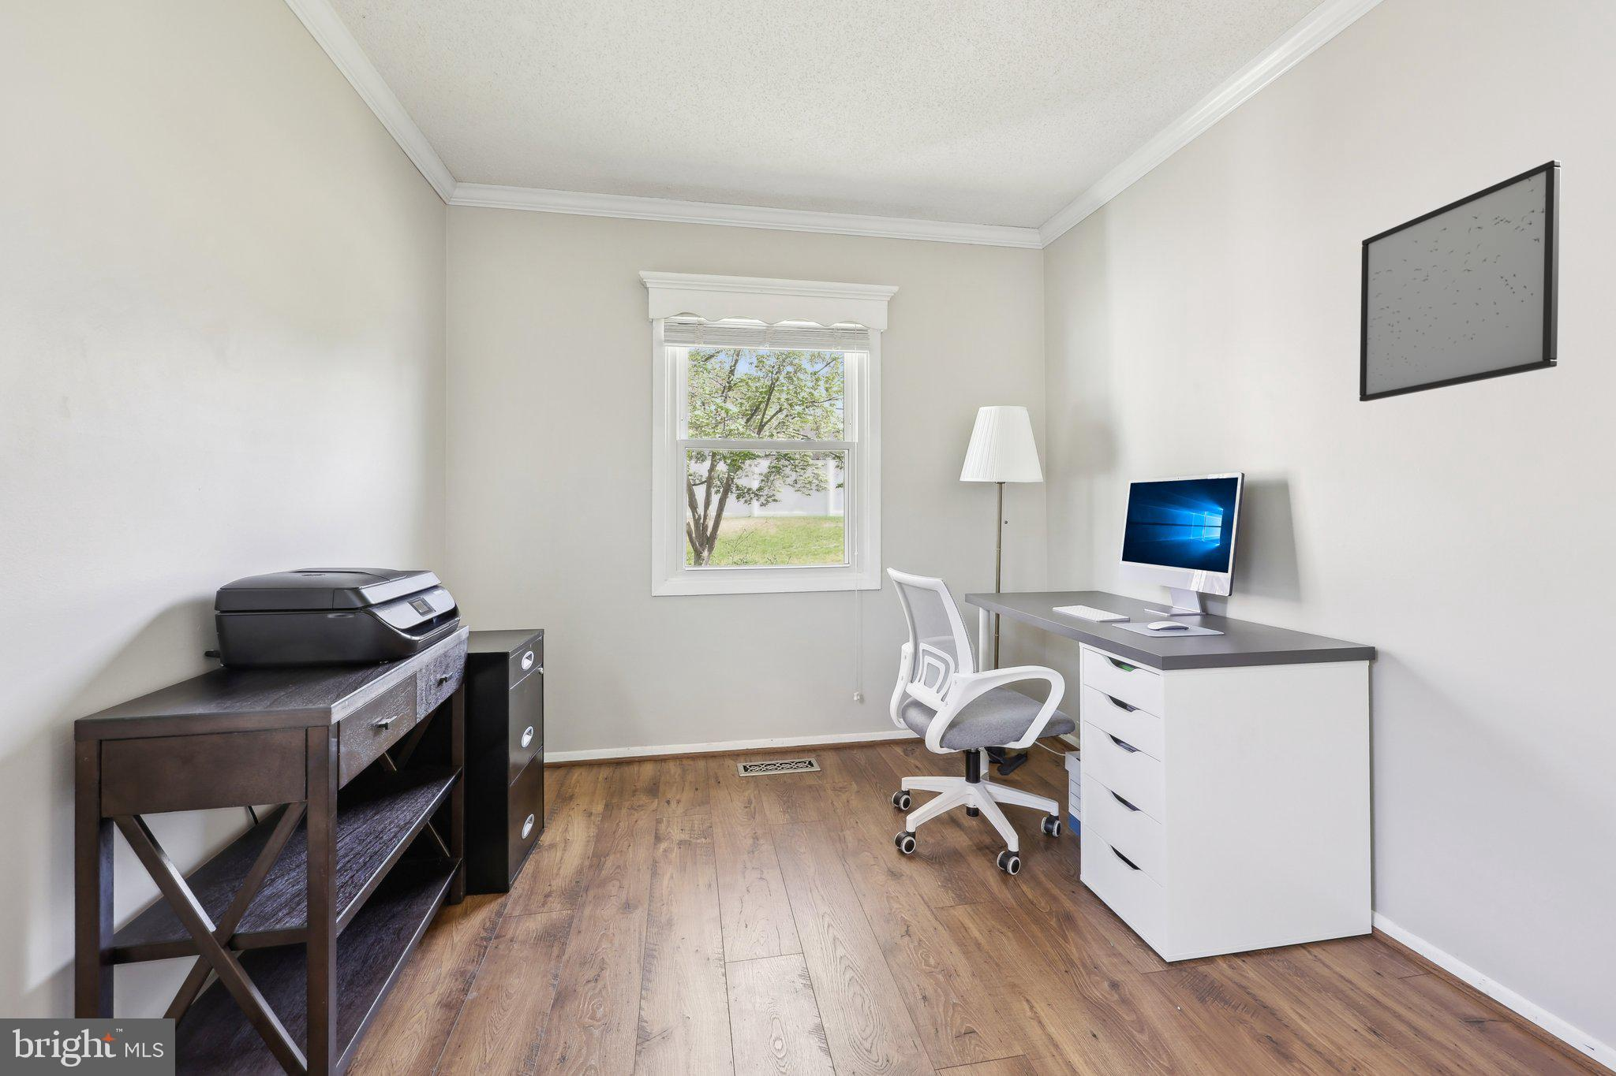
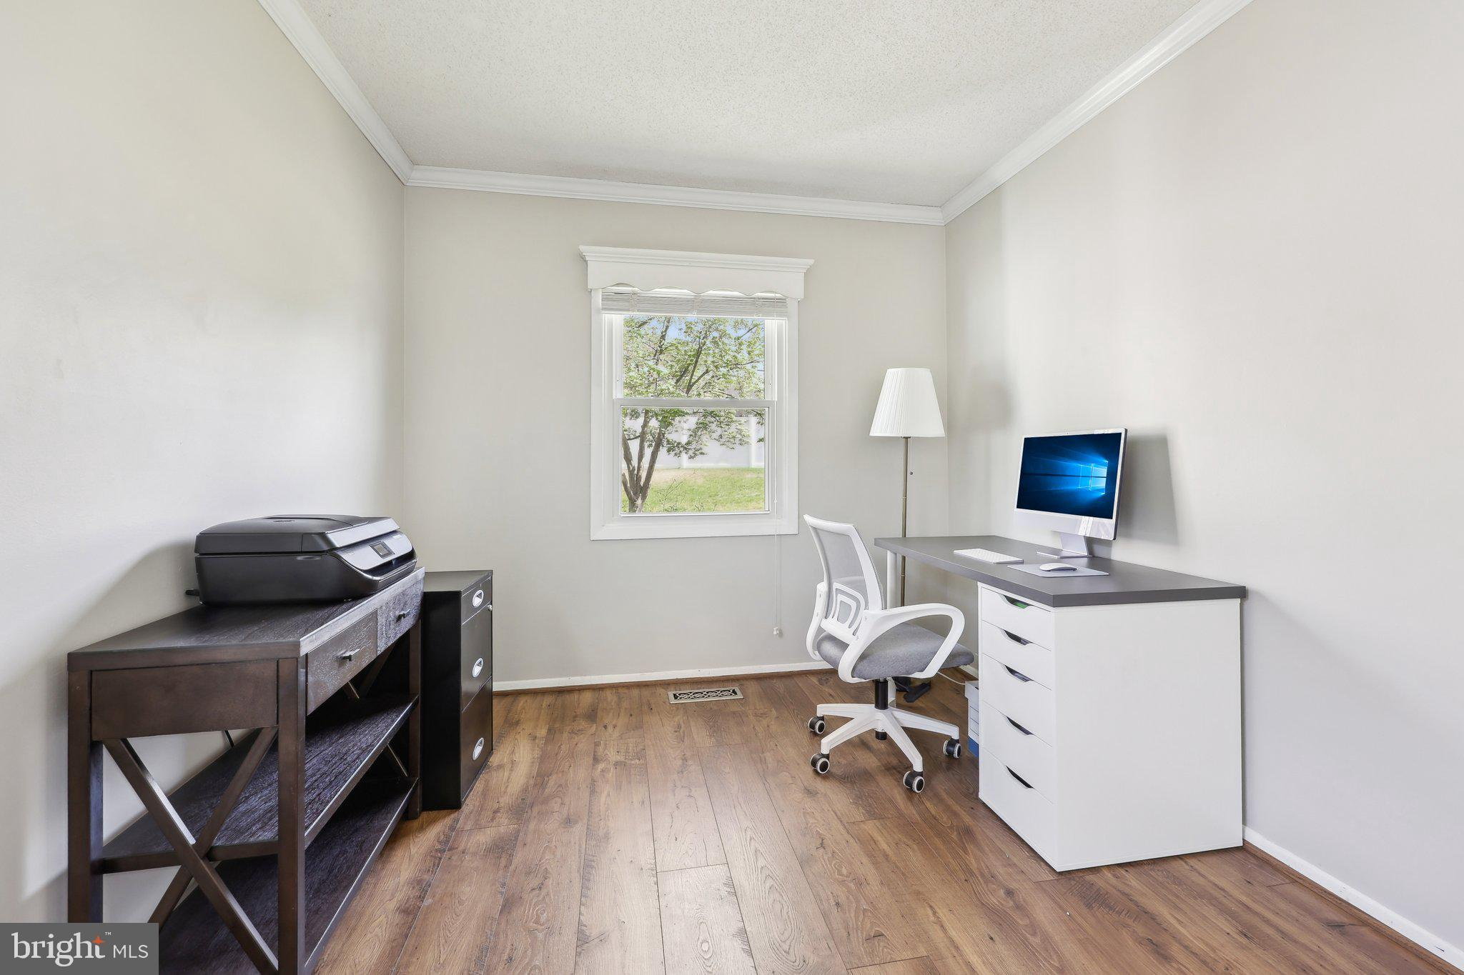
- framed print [1359,160,1562,402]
